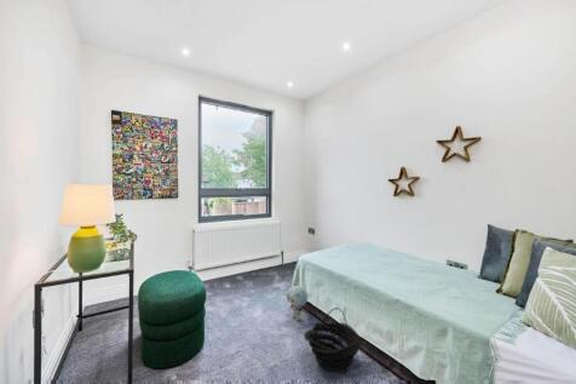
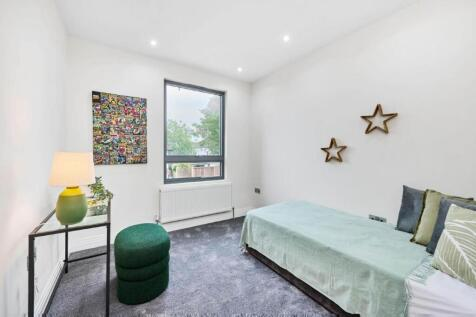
- basket [303,306,363,373]
- plush toy [286,285,309,321]
